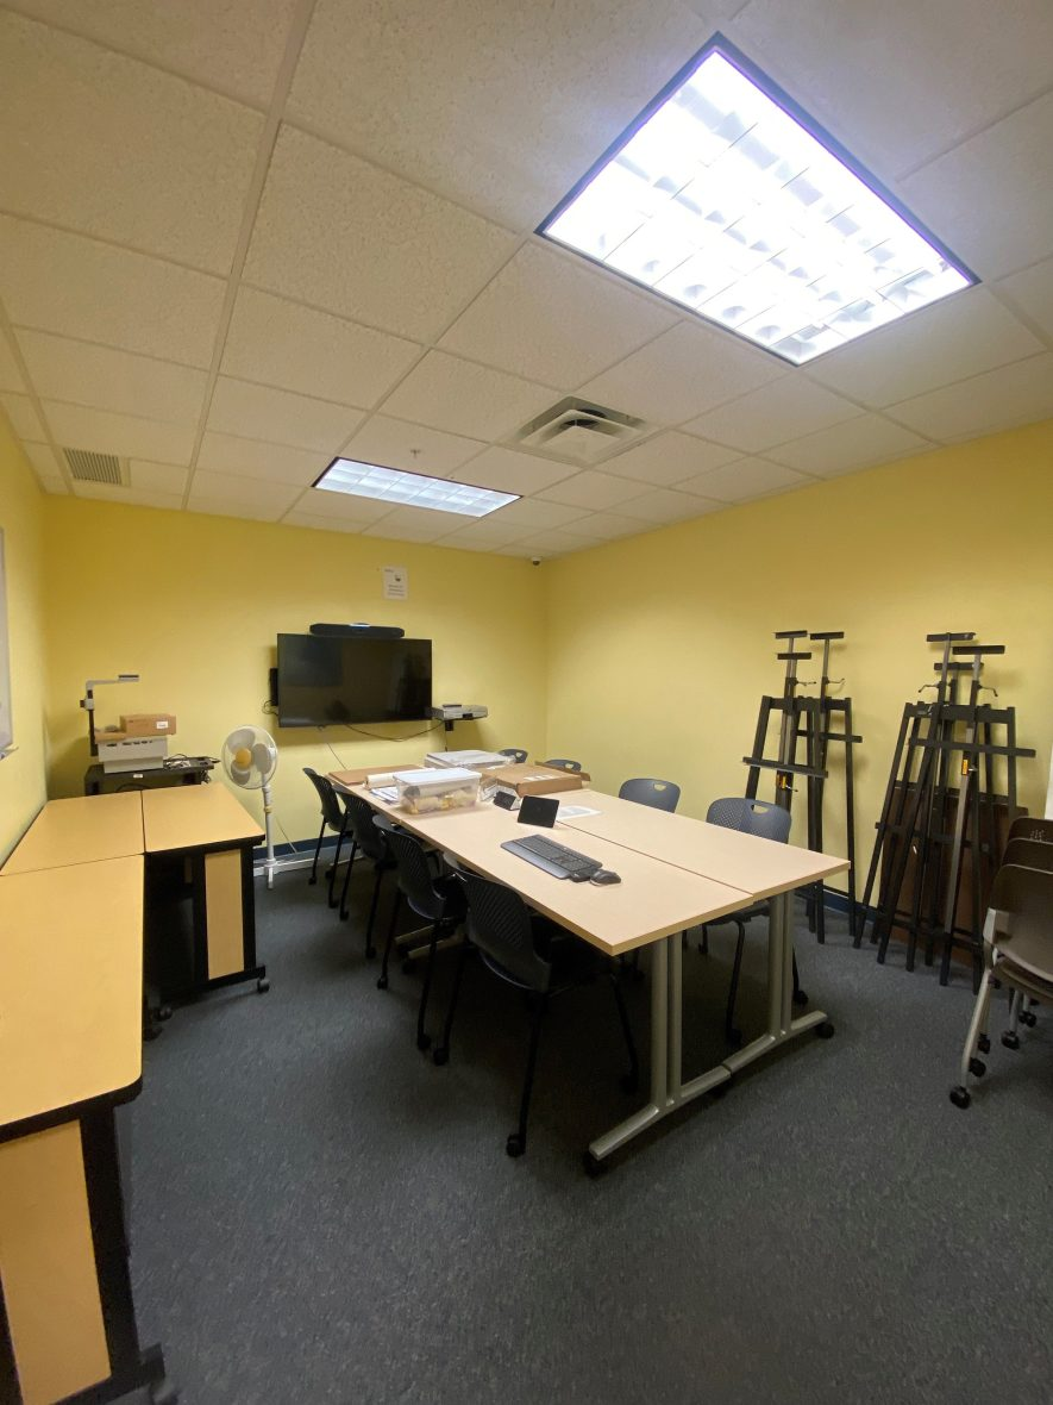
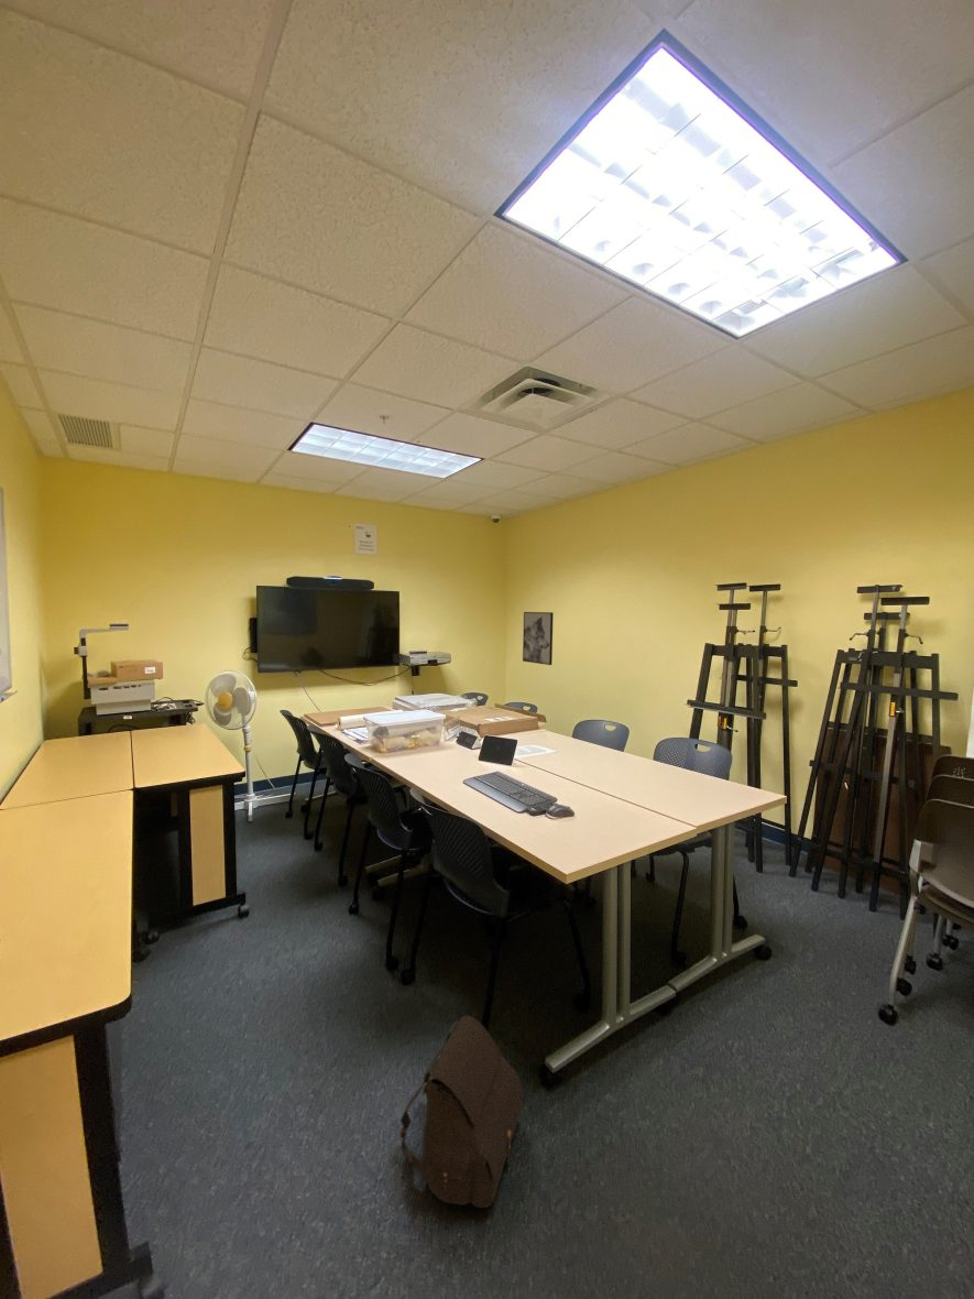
+ wall art [522,611,555,666]
+ satchel [398,1015,524,1209]
